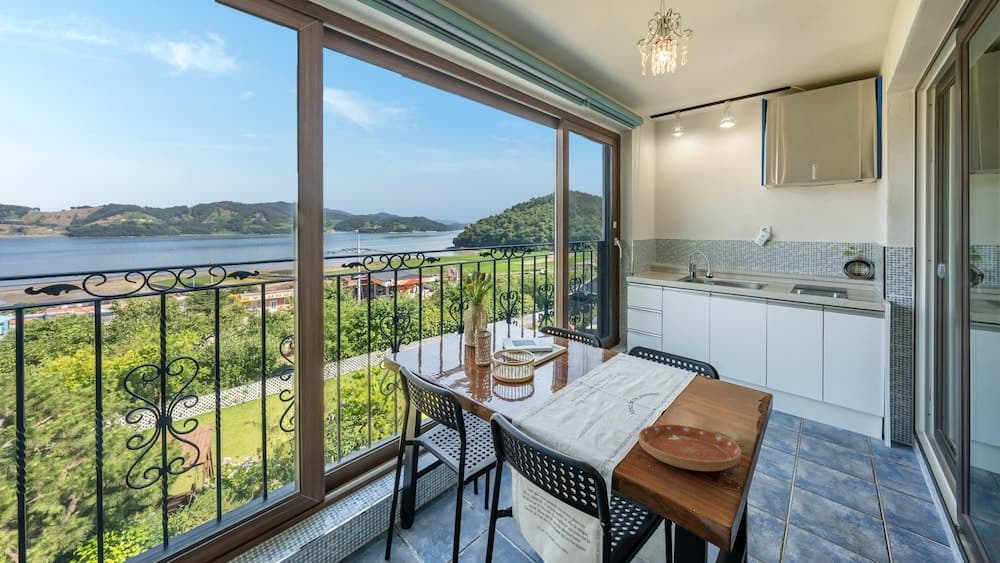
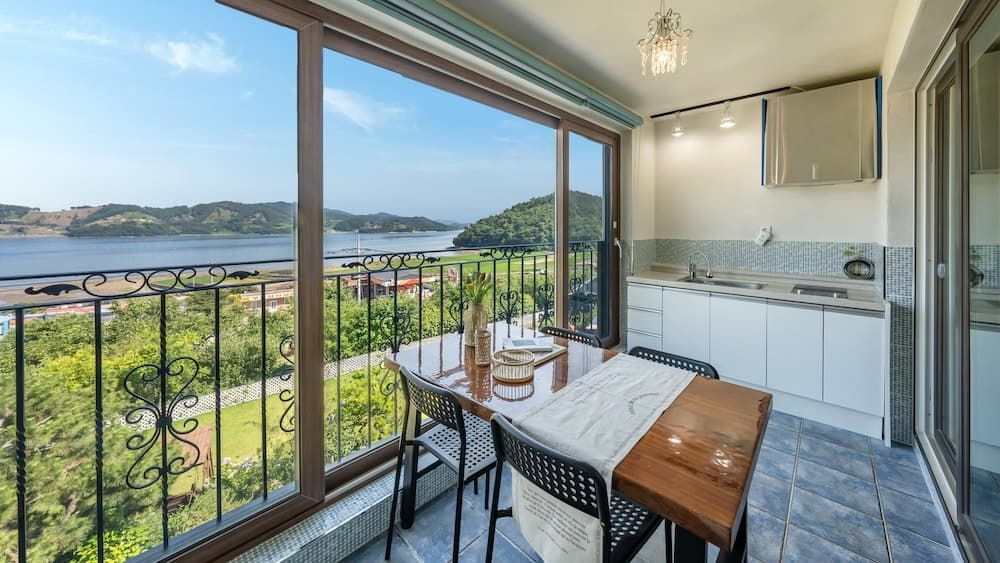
- saucer [638,423,742,472]
